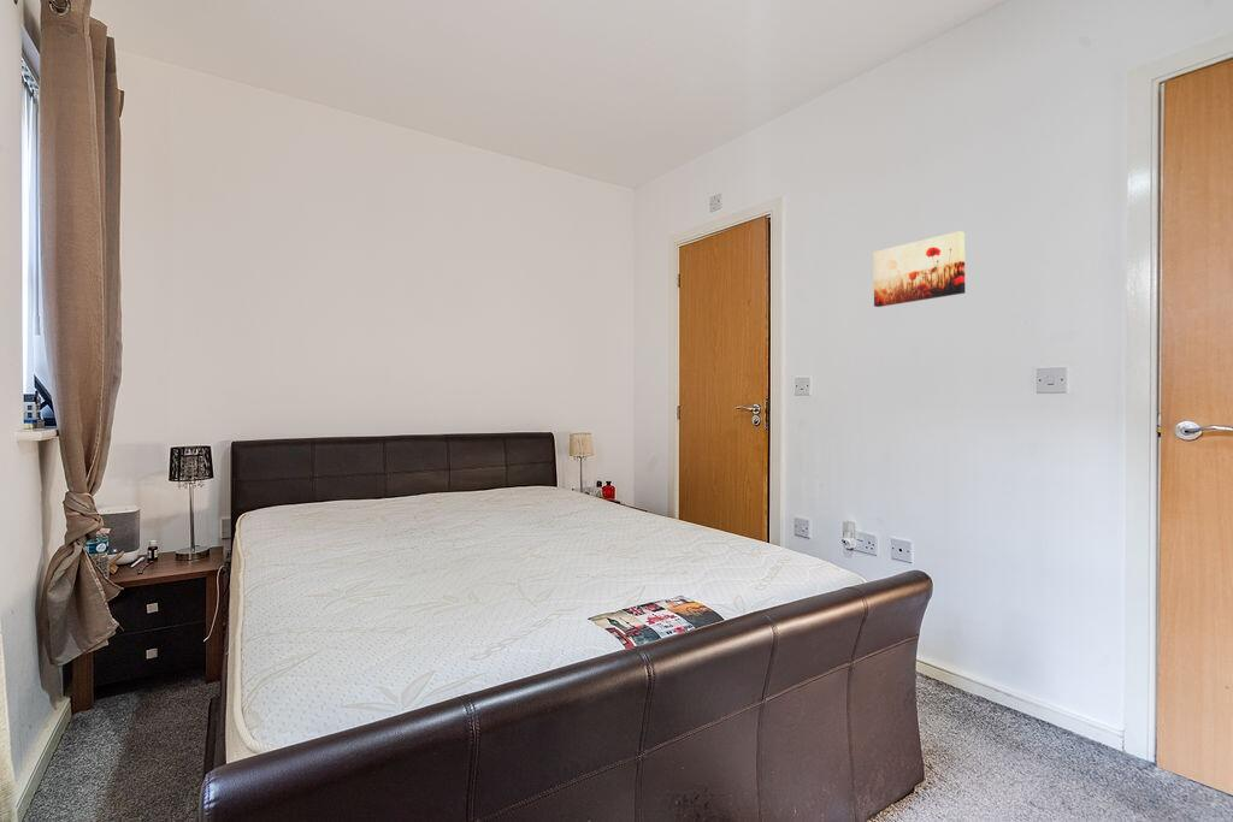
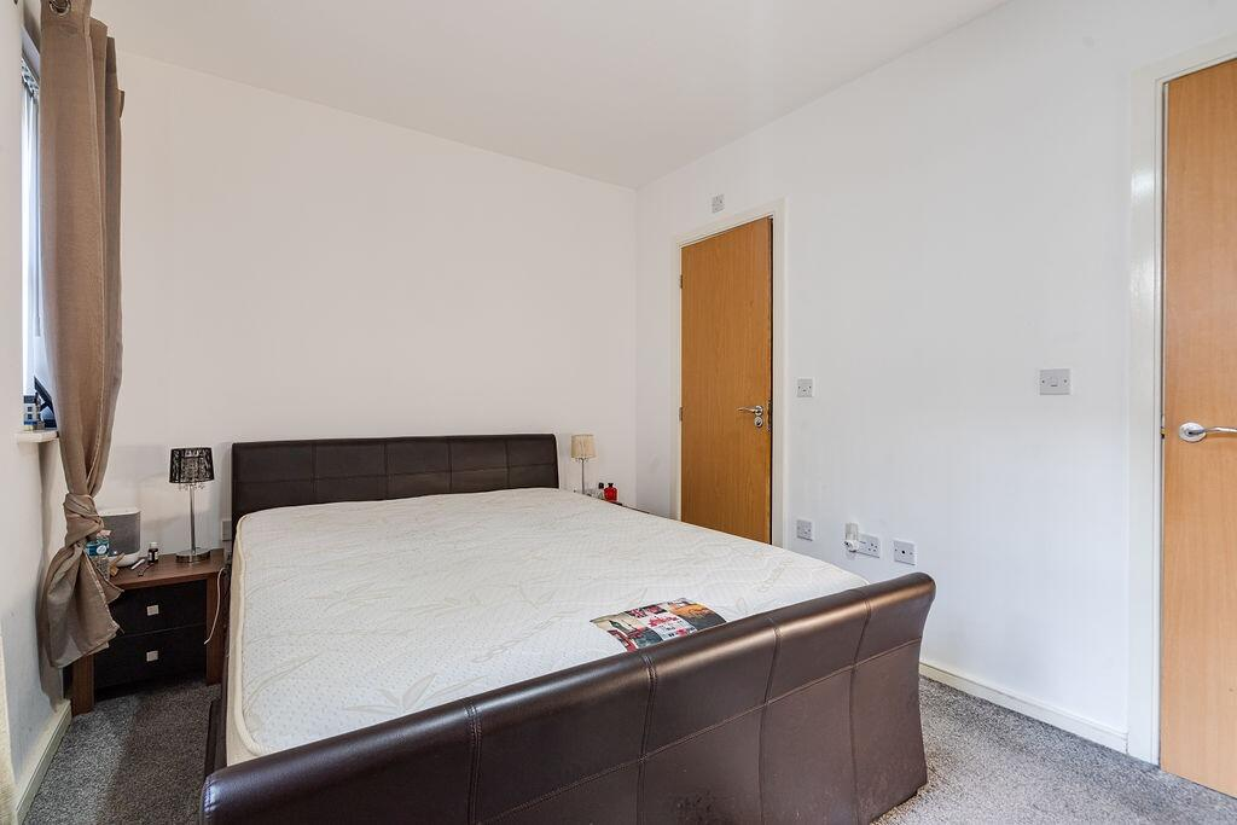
- wall art [872,230,966,308]
